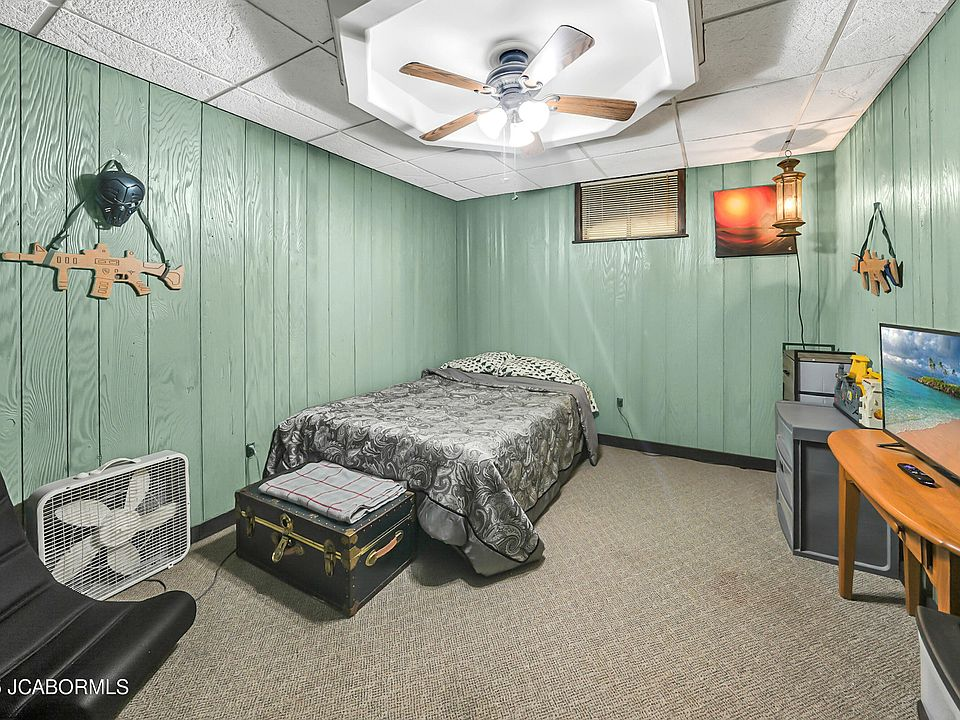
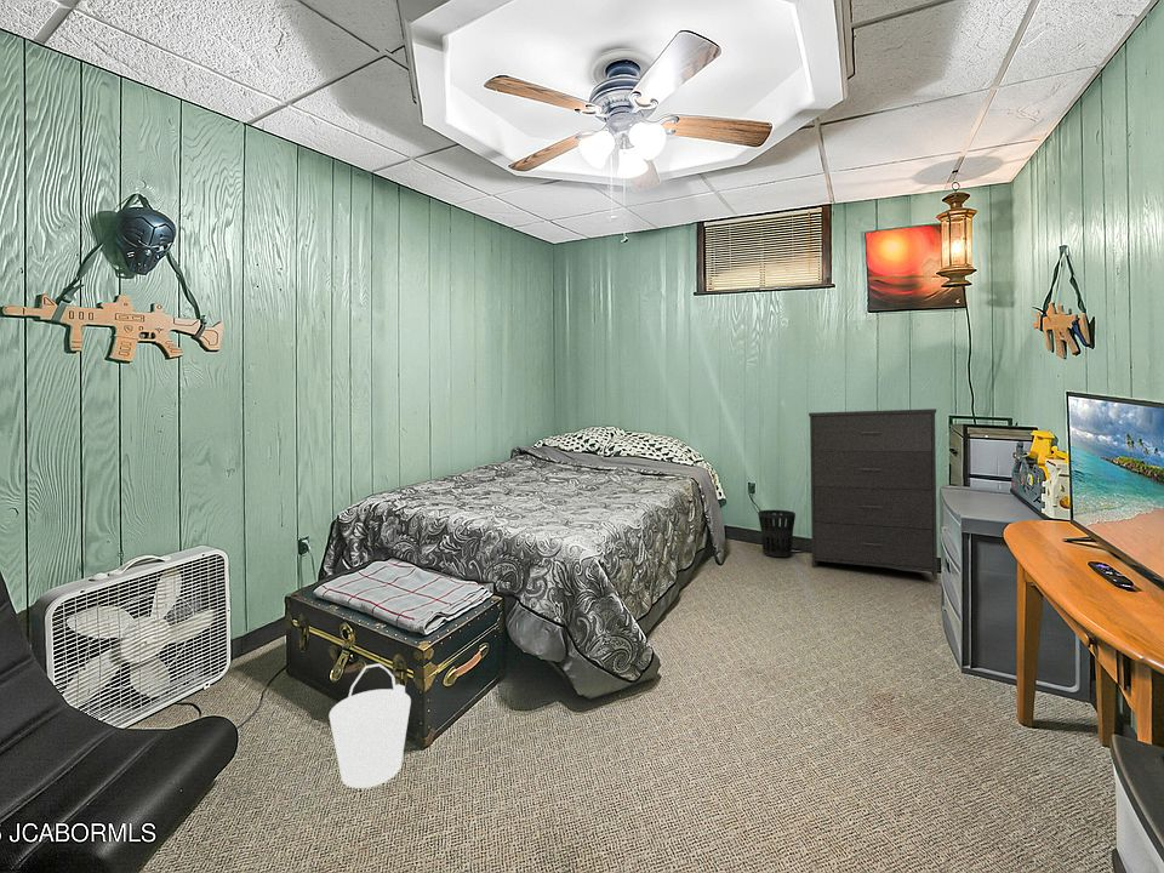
+ bucket [327,662,412,789]
+ wastebasket [757,509,797,558]
+ dresser [808,407,938,581]
